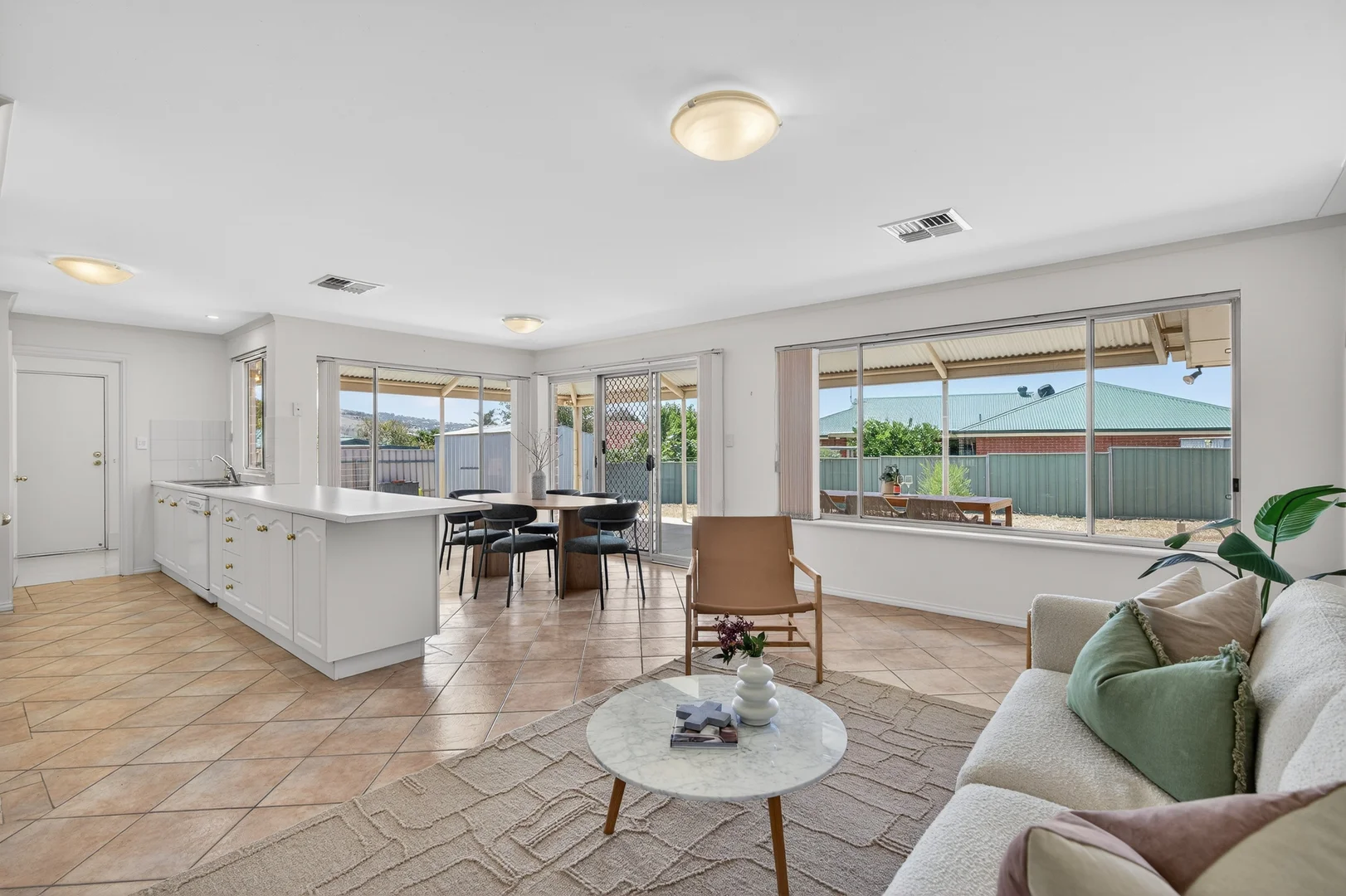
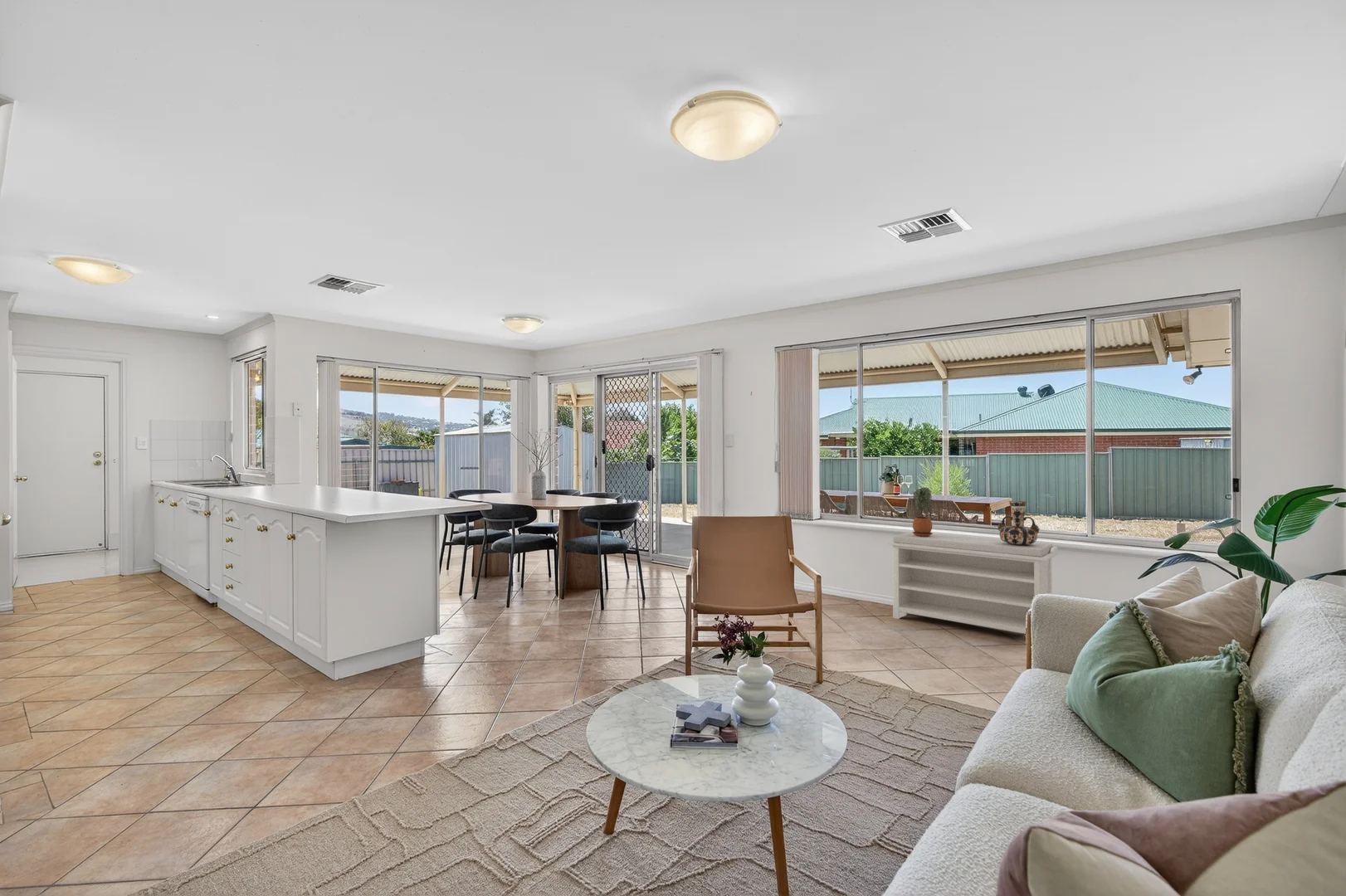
+ decorative vase [997,500,1041,546]
+ potted plant [912,487,934,537]
+ bench [887,531,1059,635]
